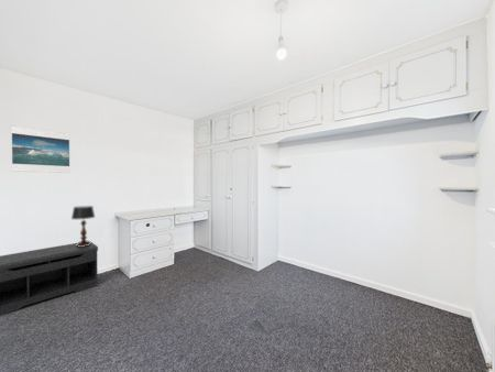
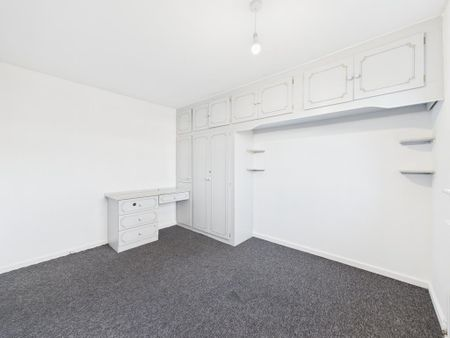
- bench [0,241,99,317]
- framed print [10,125,72,174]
- table lamp [70,205,96,247]
